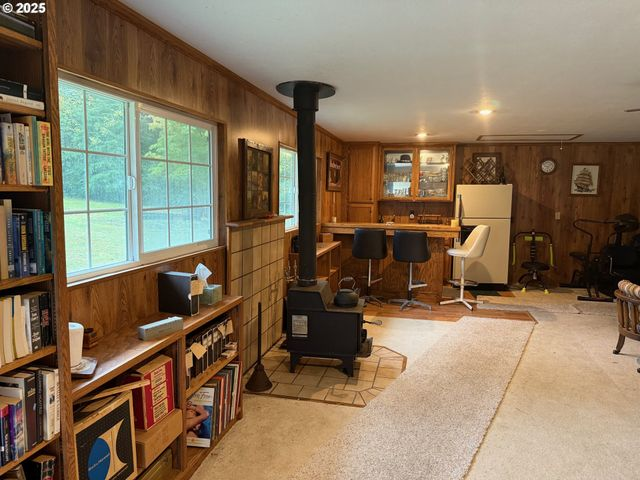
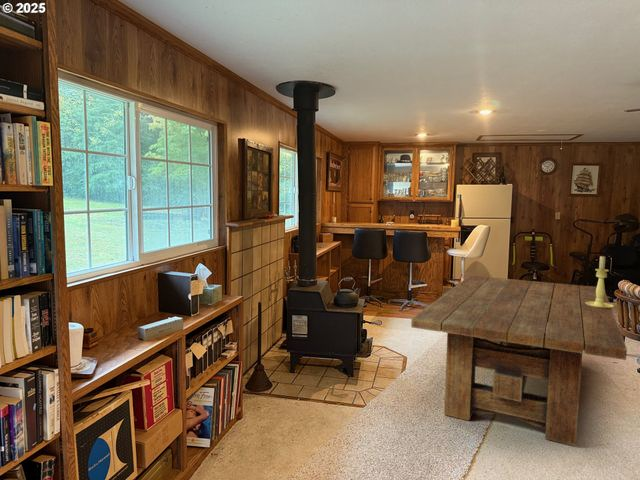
+ candle holder [585,255,615,309]
+ dining table [410,275,628,447]
